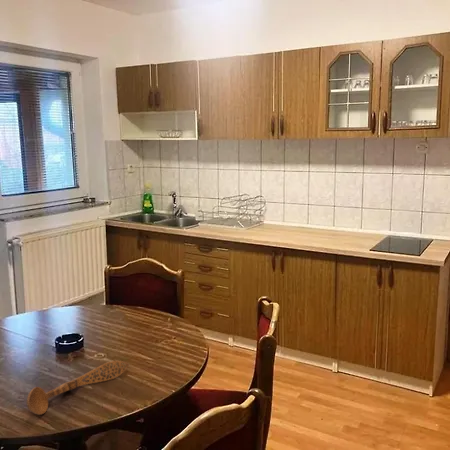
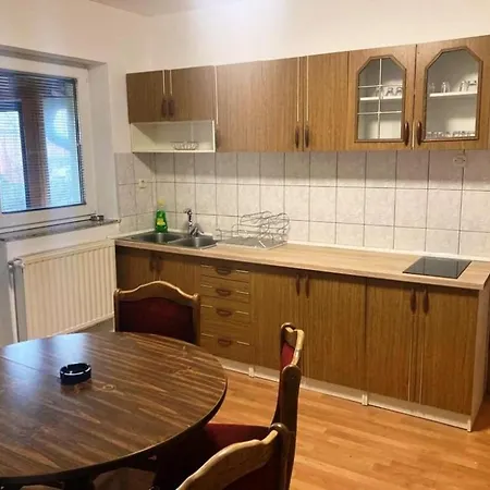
- wooden spoon [25,360,130,416]
